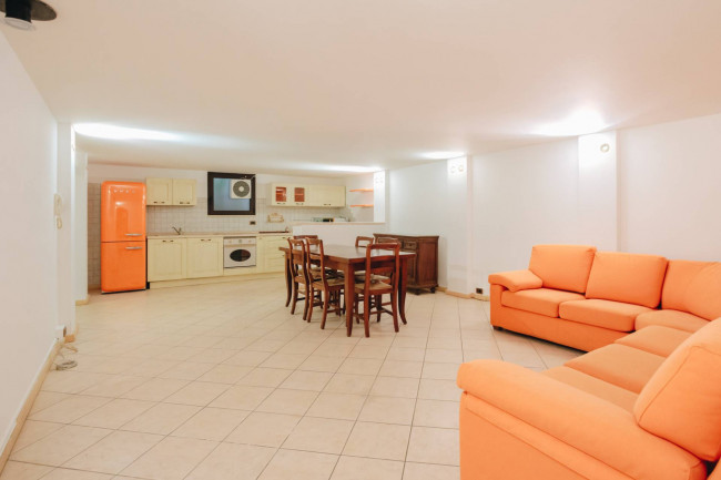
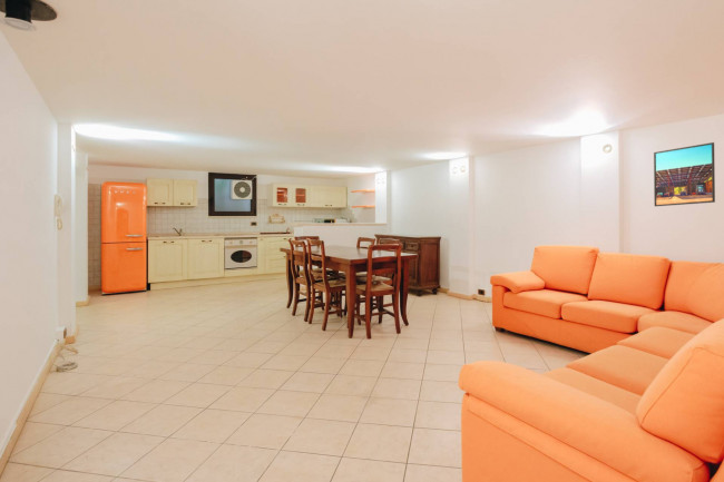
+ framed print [653,141,716,207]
